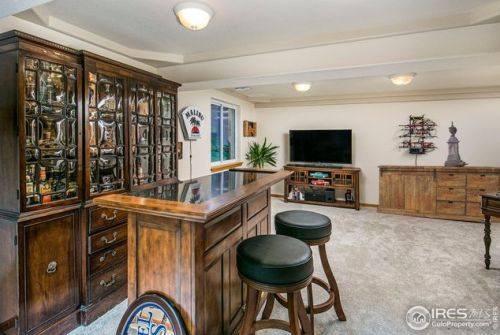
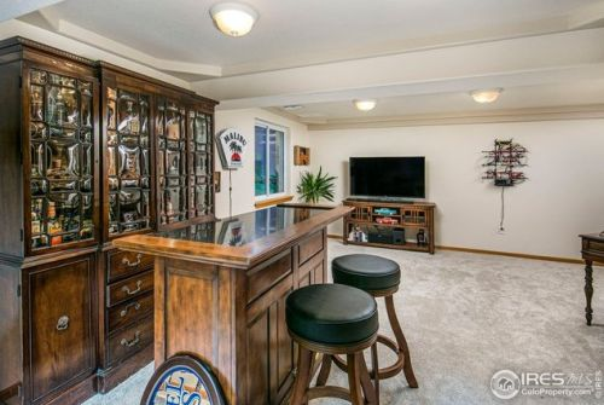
- sideboard [376,164,500,224]
- decorative urn [443,120,469,167]
